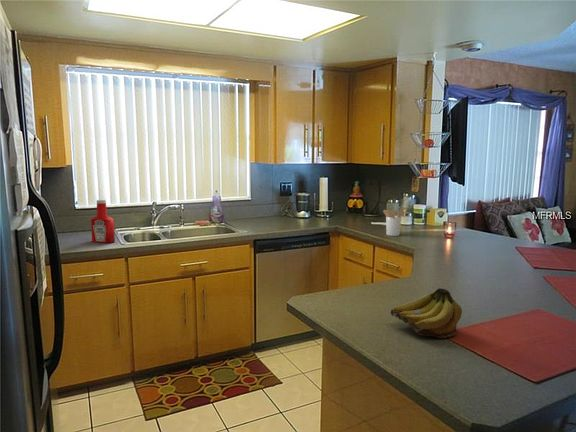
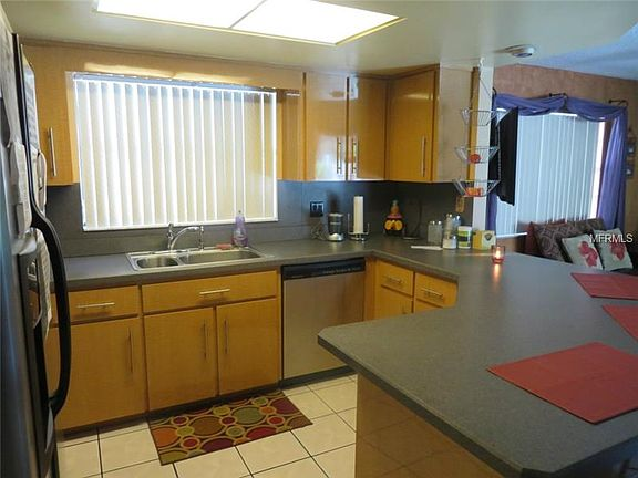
- utensil holder [382,207,404,237]
- fruit [389,287,463,339]
- soap bottle [90,199,116,244]
